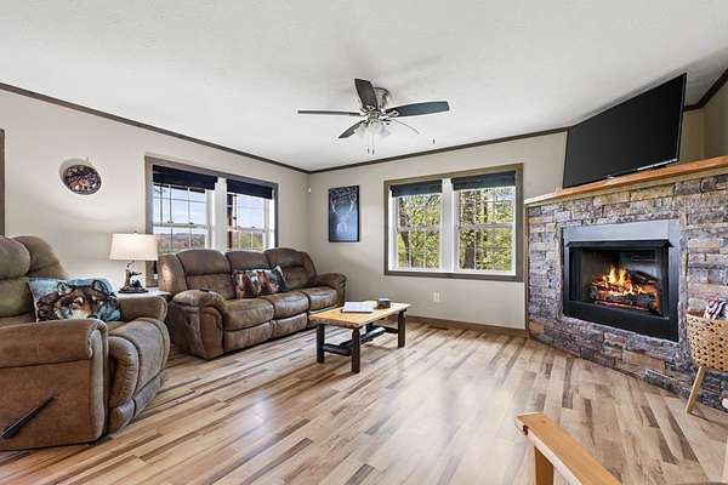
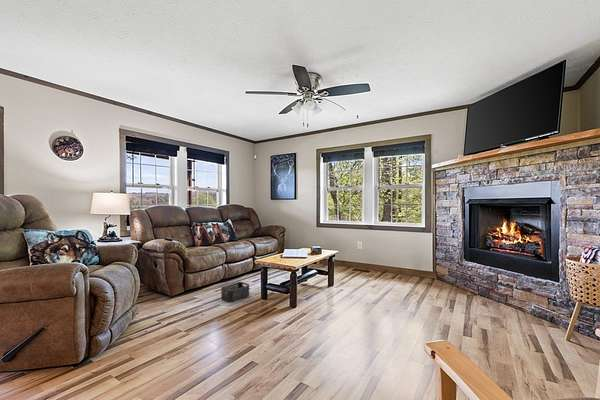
+ storage bin [220,281,250,303]
